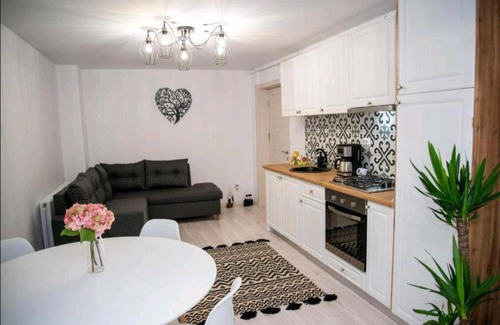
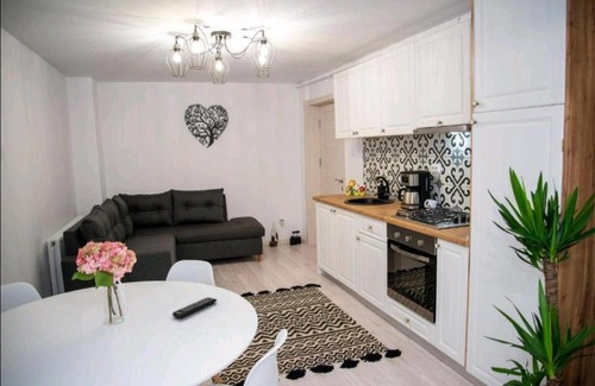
+ remote control [171,296,218,319]
